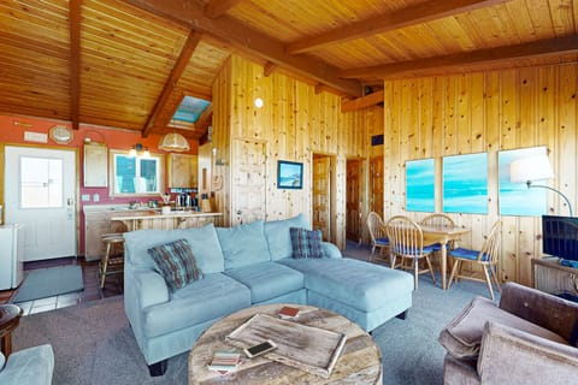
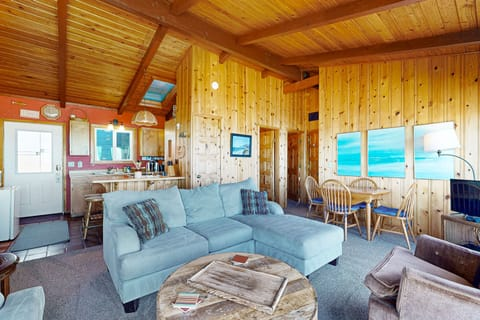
- cell phone [242,338,278,360]
